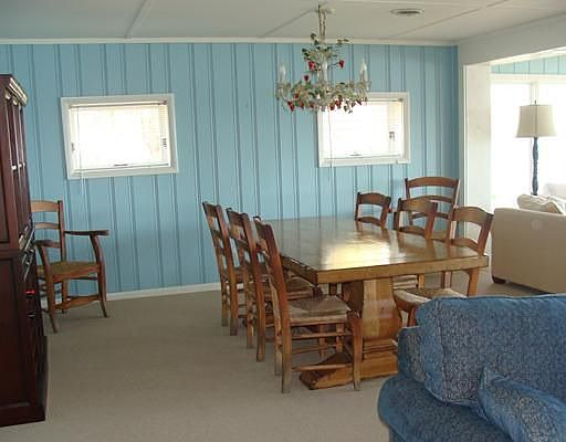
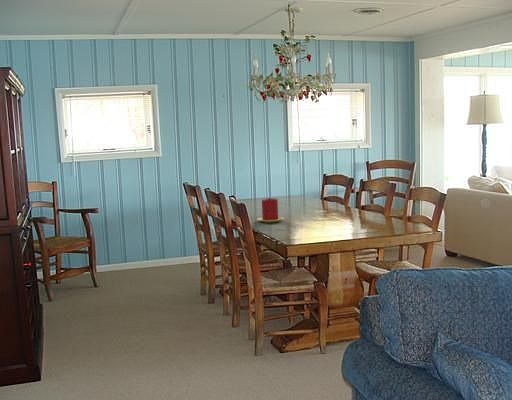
+ candle [256,197,284,223]
